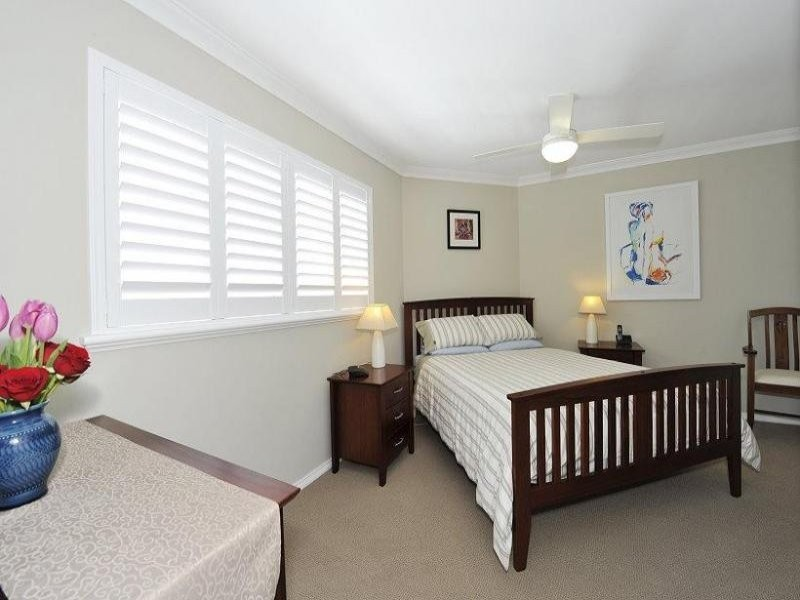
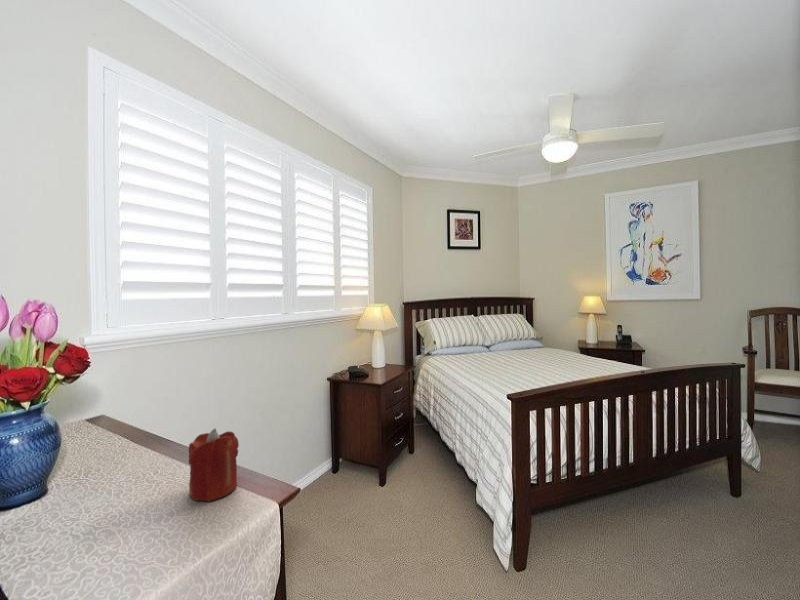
+ candle [188,427,240,502]
